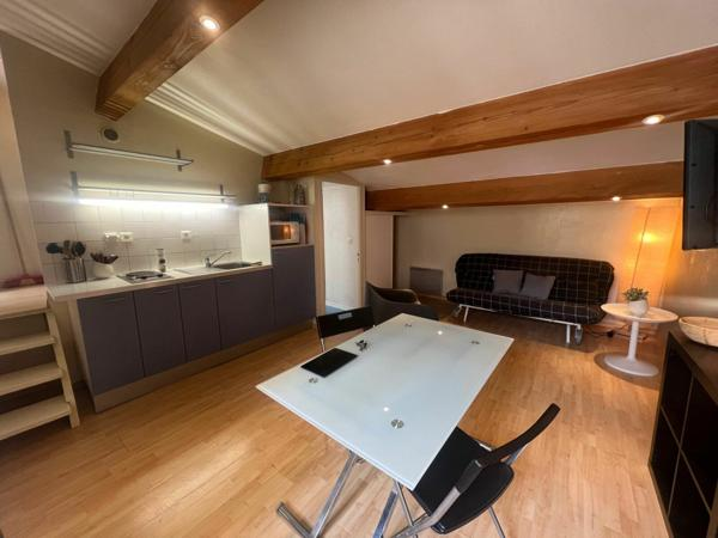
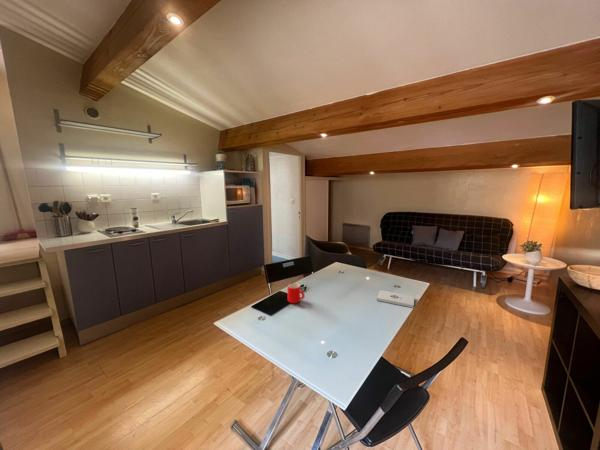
+ notepad [376,289,415,309]
+ mug [286,282,306,304]
